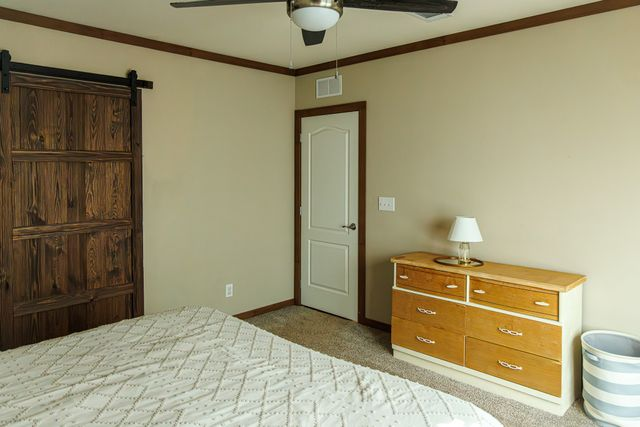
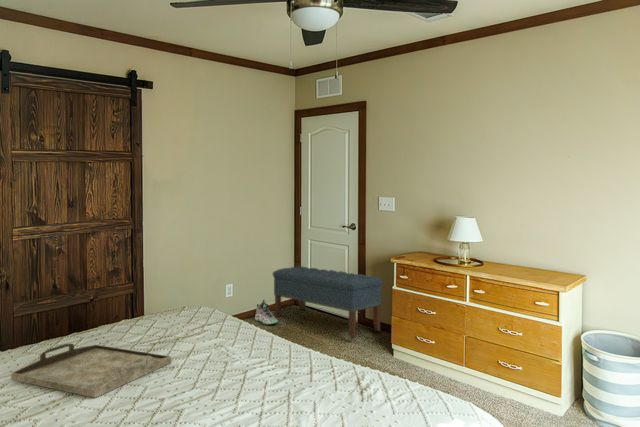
+ bench [272,265,384,340]
+ sneaker [254,299,279,325]
+ serving tray [10,342,173,399]
